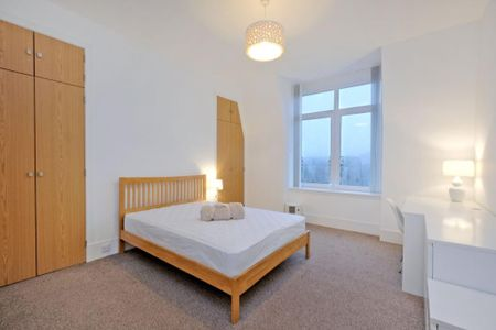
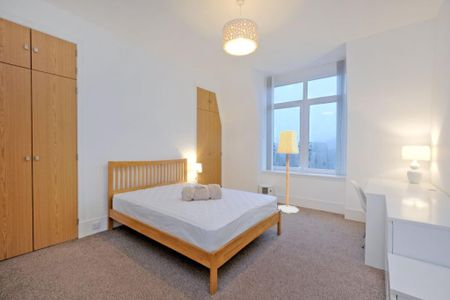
+ floor lamp [276,130,300,214]
